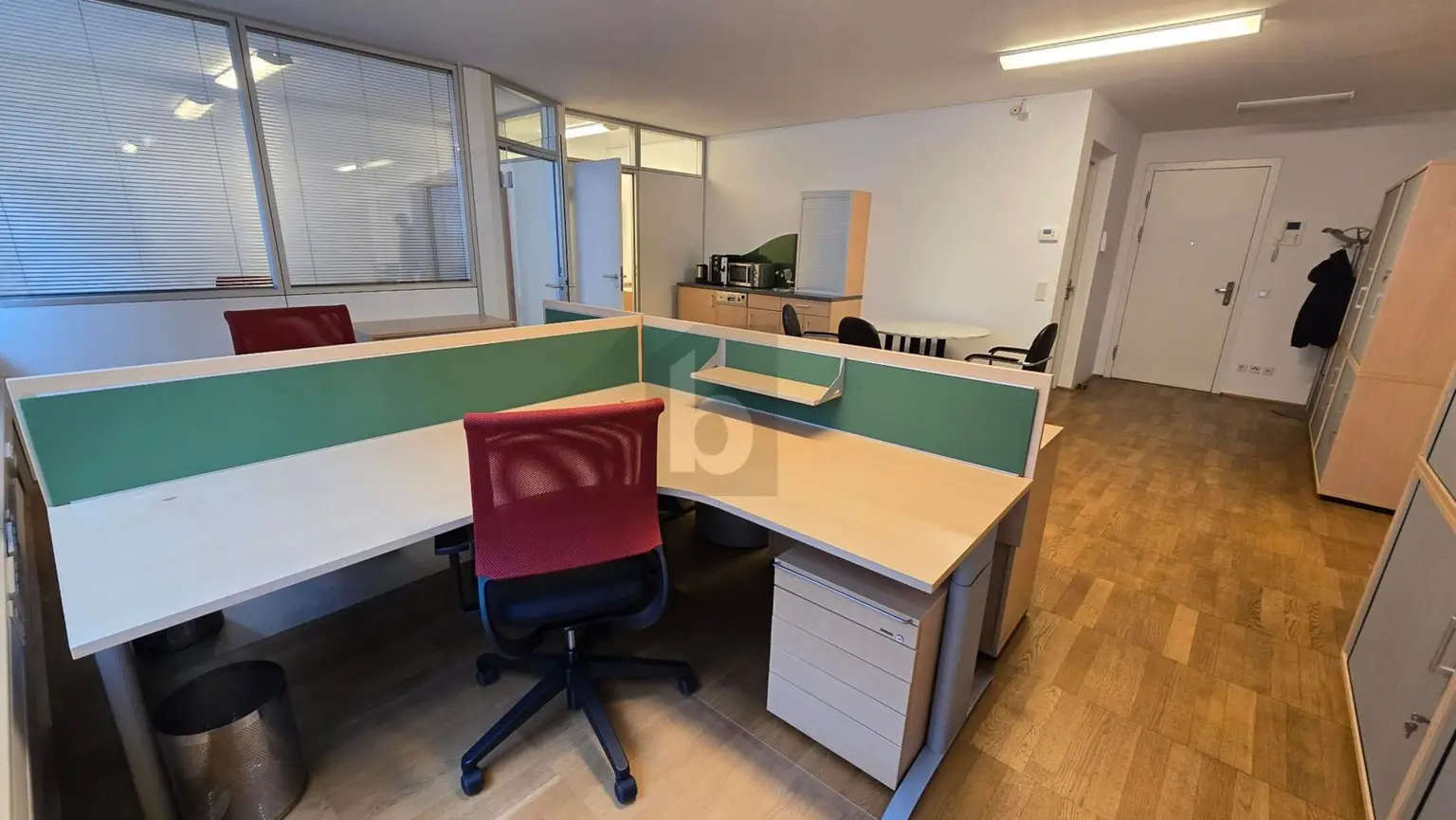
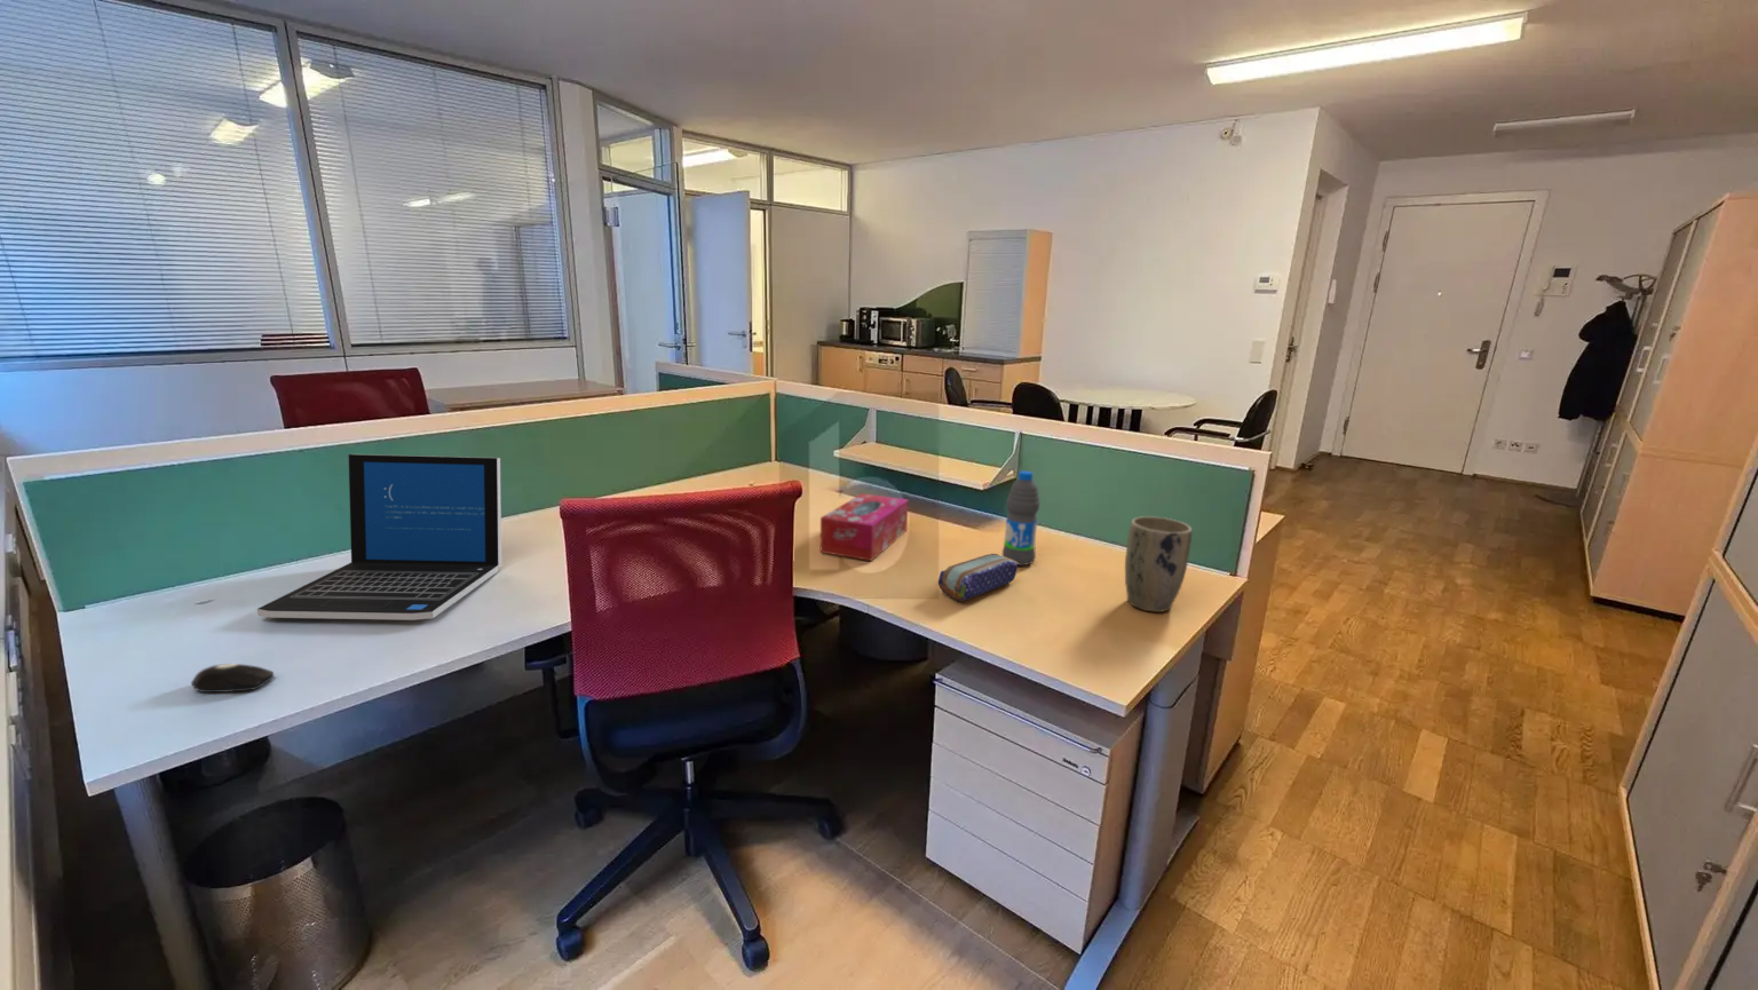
+ pencil case [937,553,1019,602]
+ laptop [256,453,502,622]
+ water bottle [1001,471,1042,566]
+ tissue box [820,493,910,561]
+ plant pot [1124,516,1193,613]
+ computer mouse [190,663,275,693]
